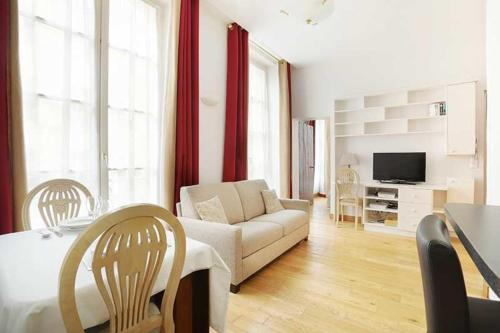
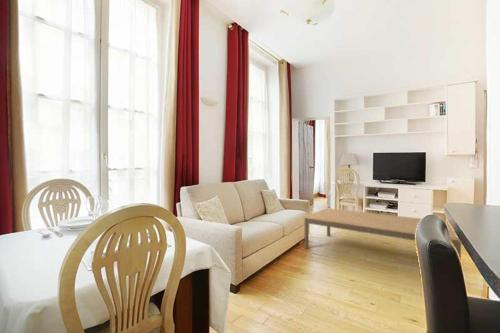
+ coffee table [303,207,462,261]
